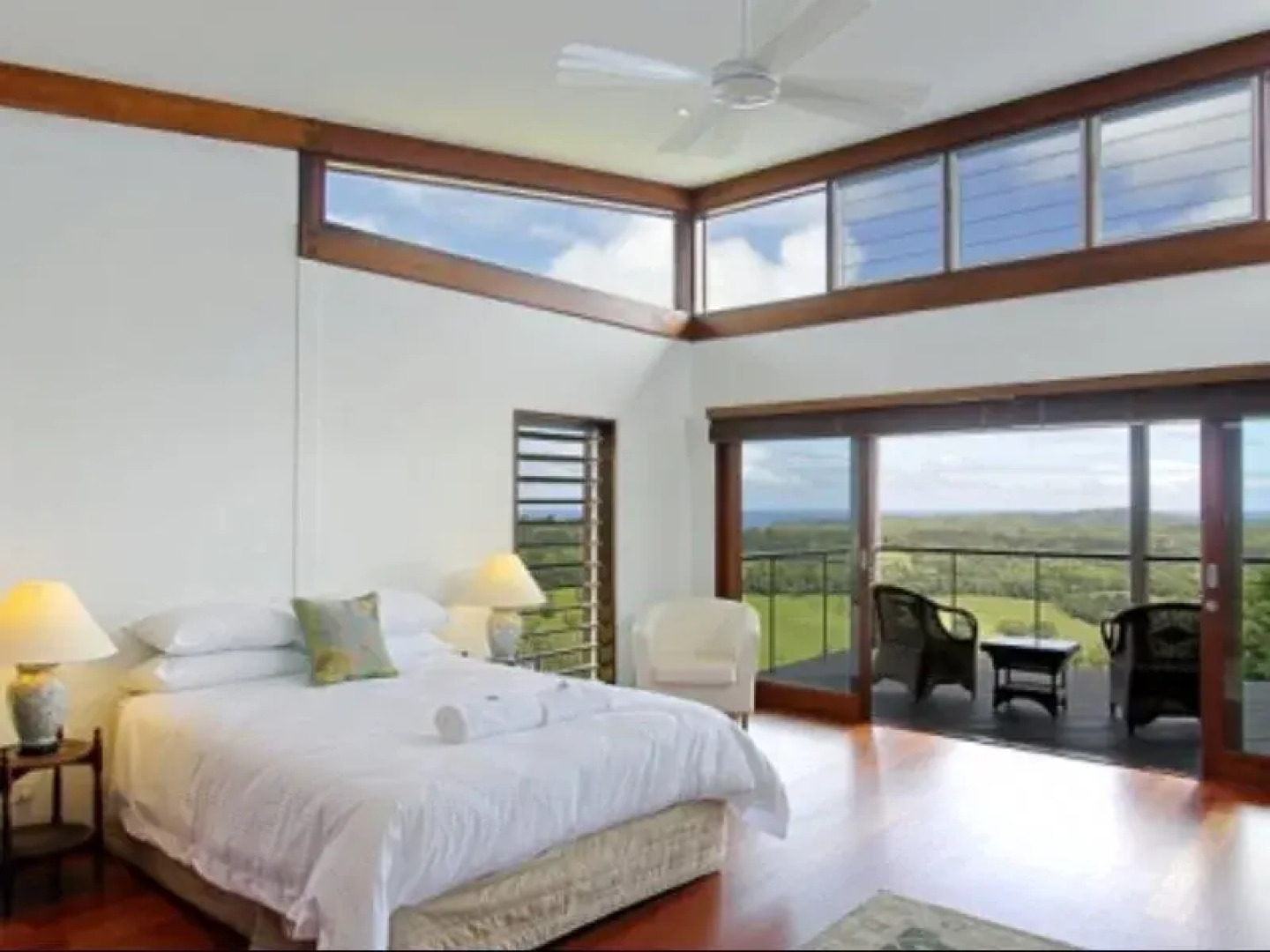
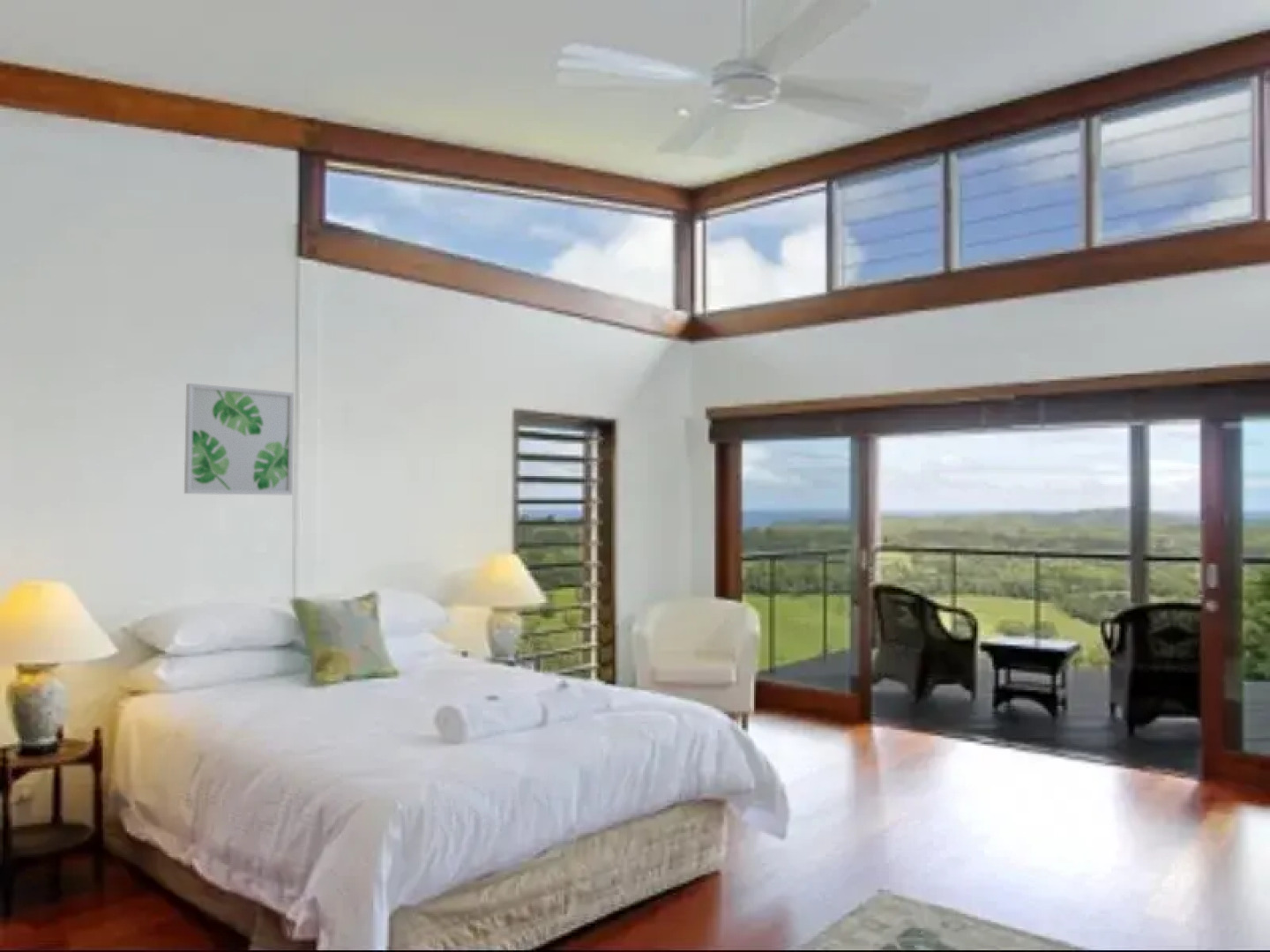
+ wall art [183,383,295,495]
